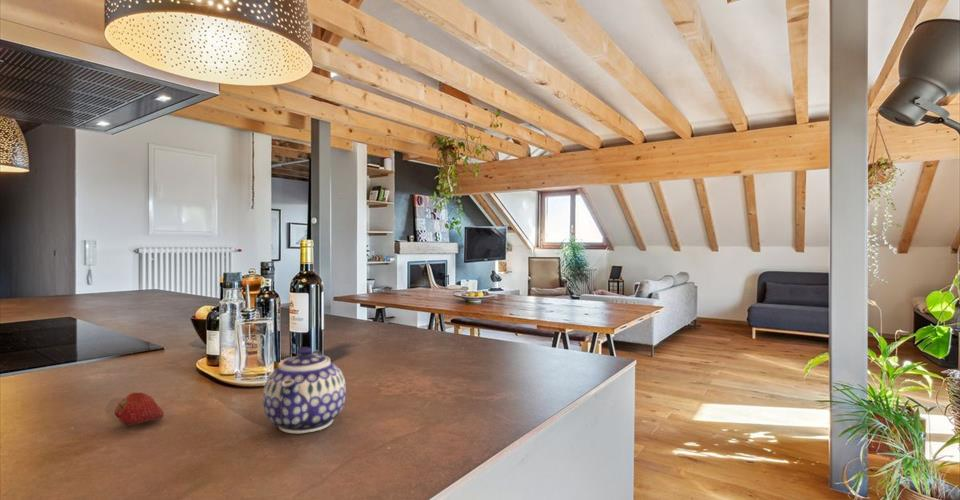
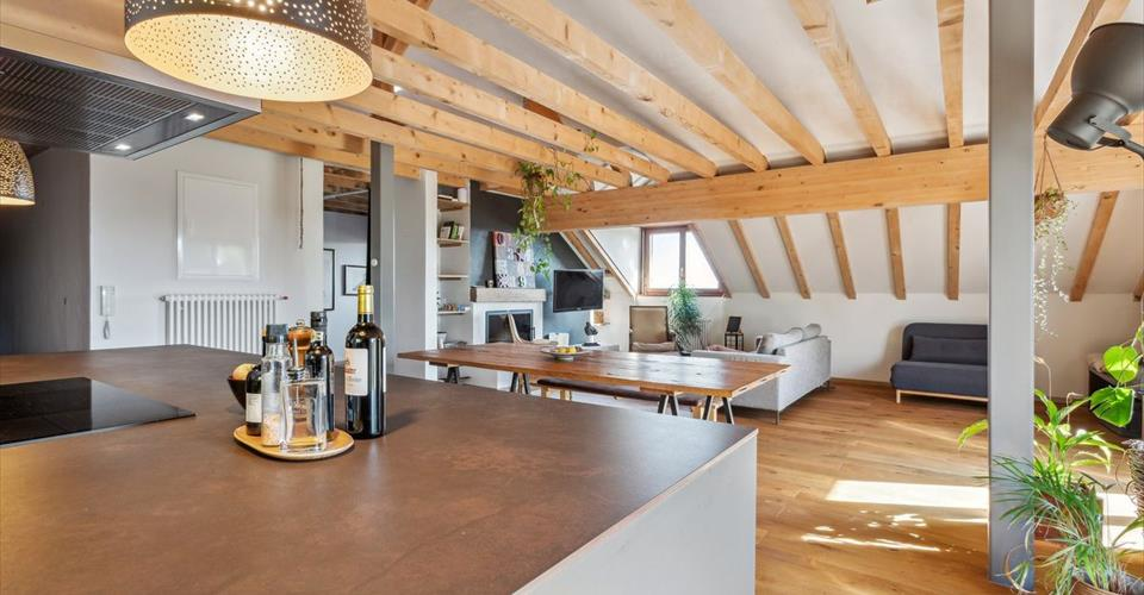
- fruit [114,391,165,427]
- teapot [262,346,347,434]
